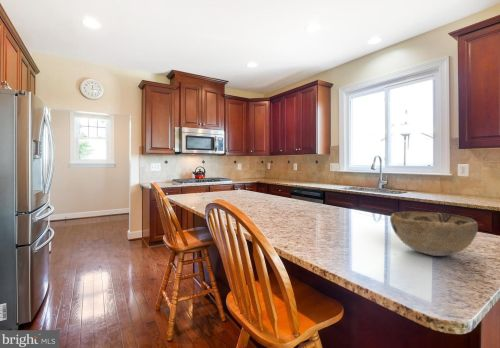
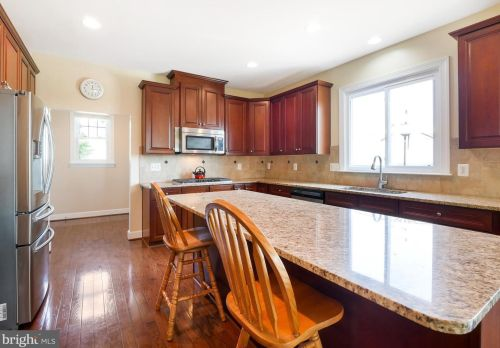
- decorative bowl [389,211,479,257]
